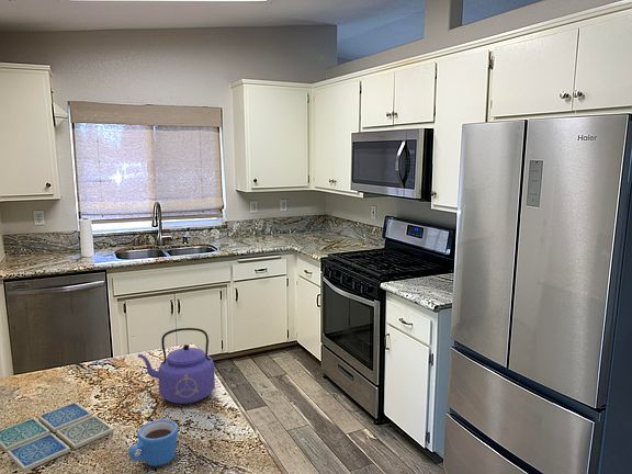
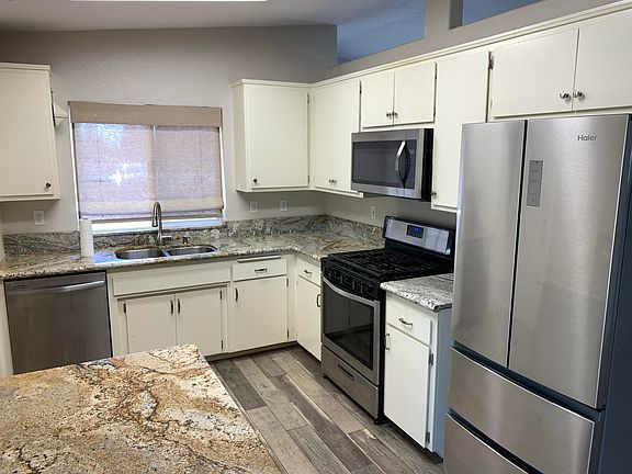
- mug [127,419,179,467]
- drink coaster [0,402,115,473]
- kettle [137,327,216,405]
